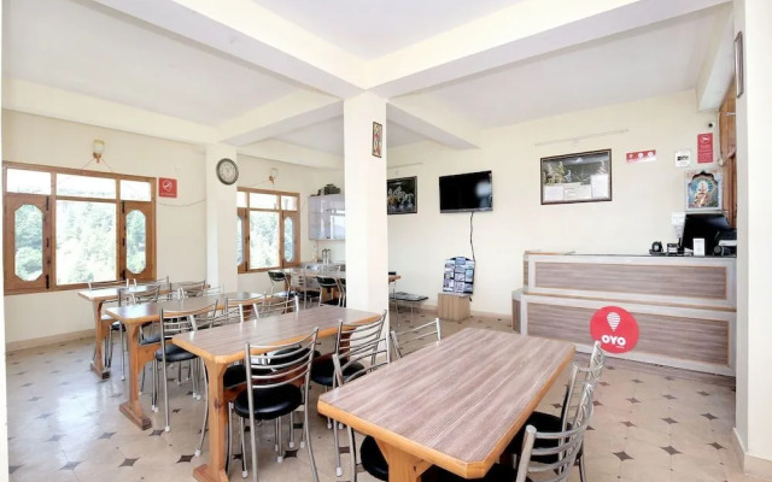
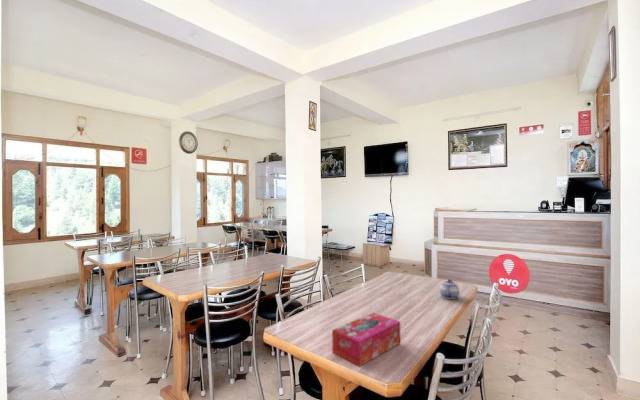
+ tissue box [331,312,401,368]
+ teapot [439,278,460,300]
